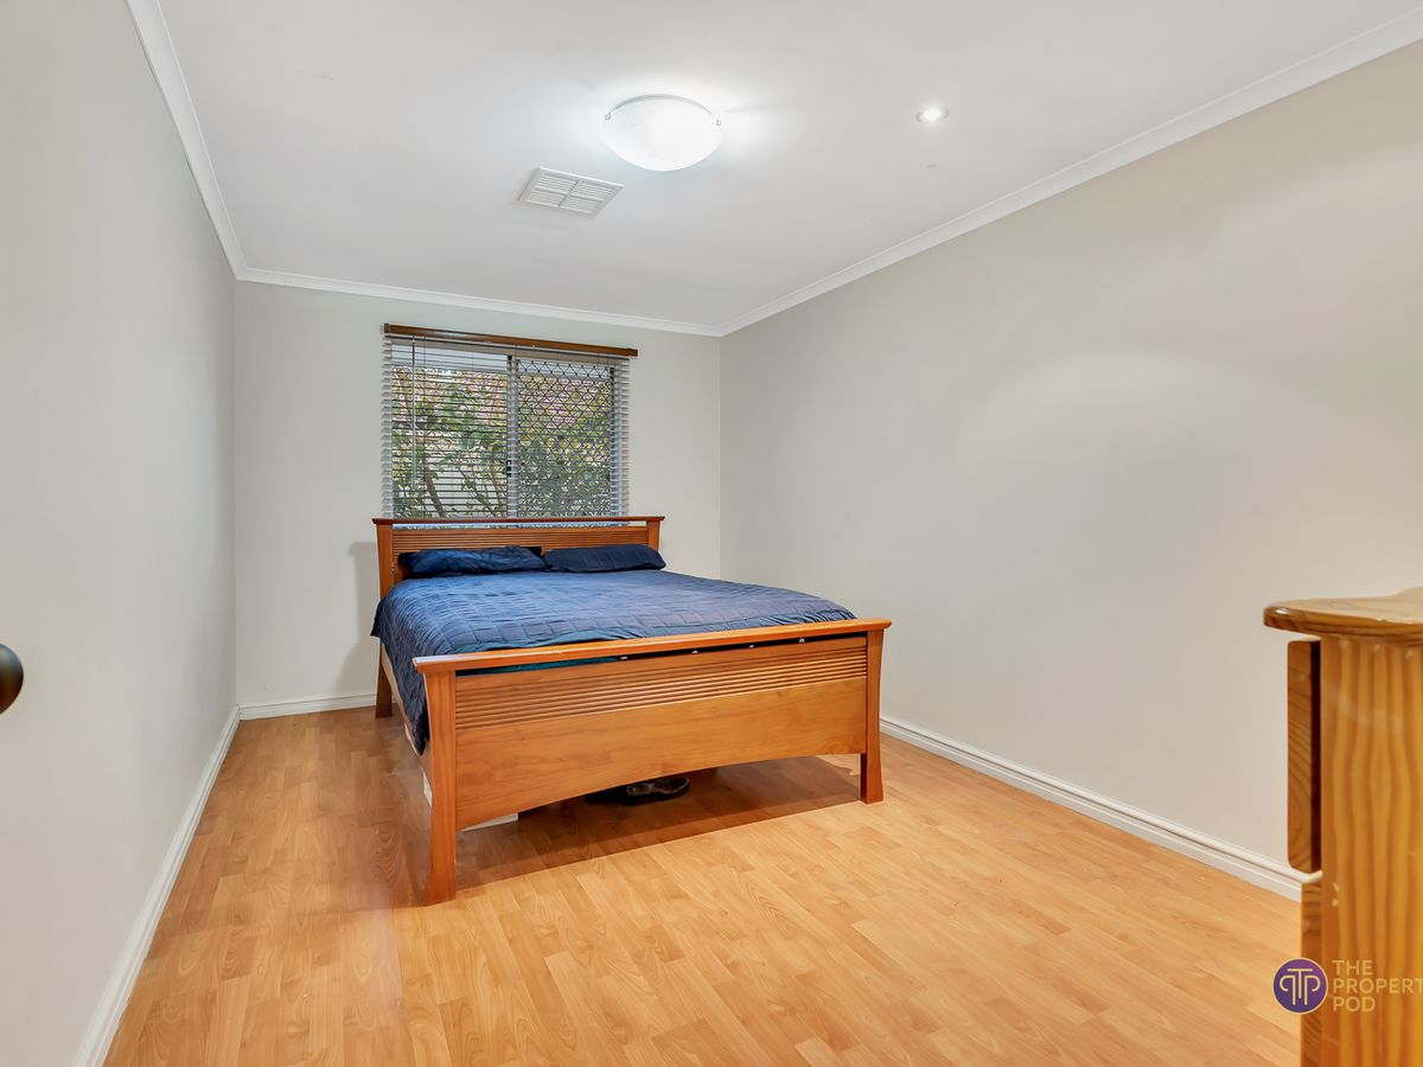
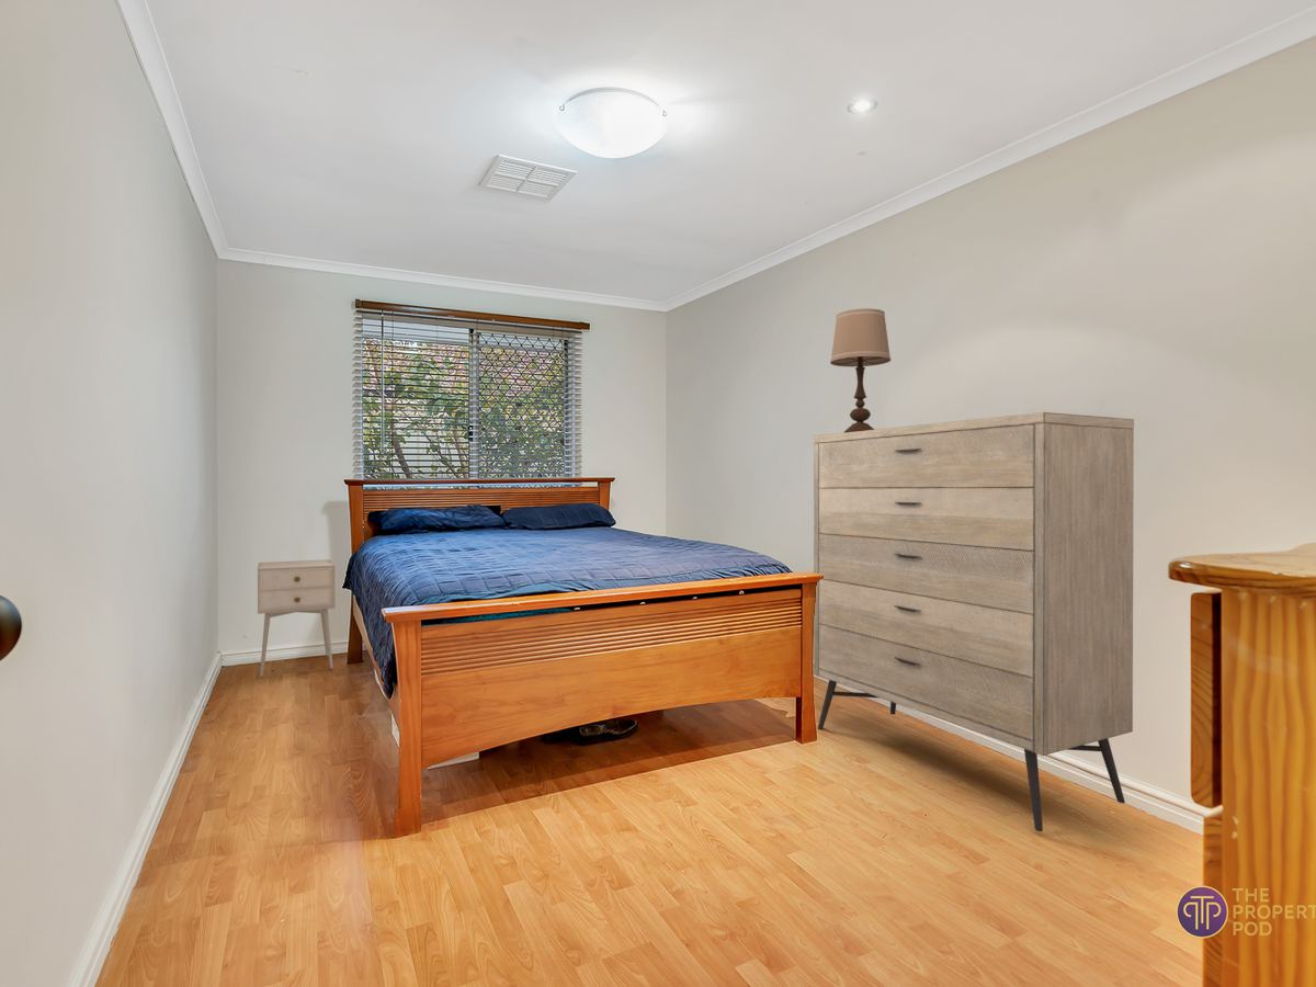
+ nightstand [257,558,336,678]
+ dresser [813,411,1135,832]
+ table lamp [829,307,892,433]
